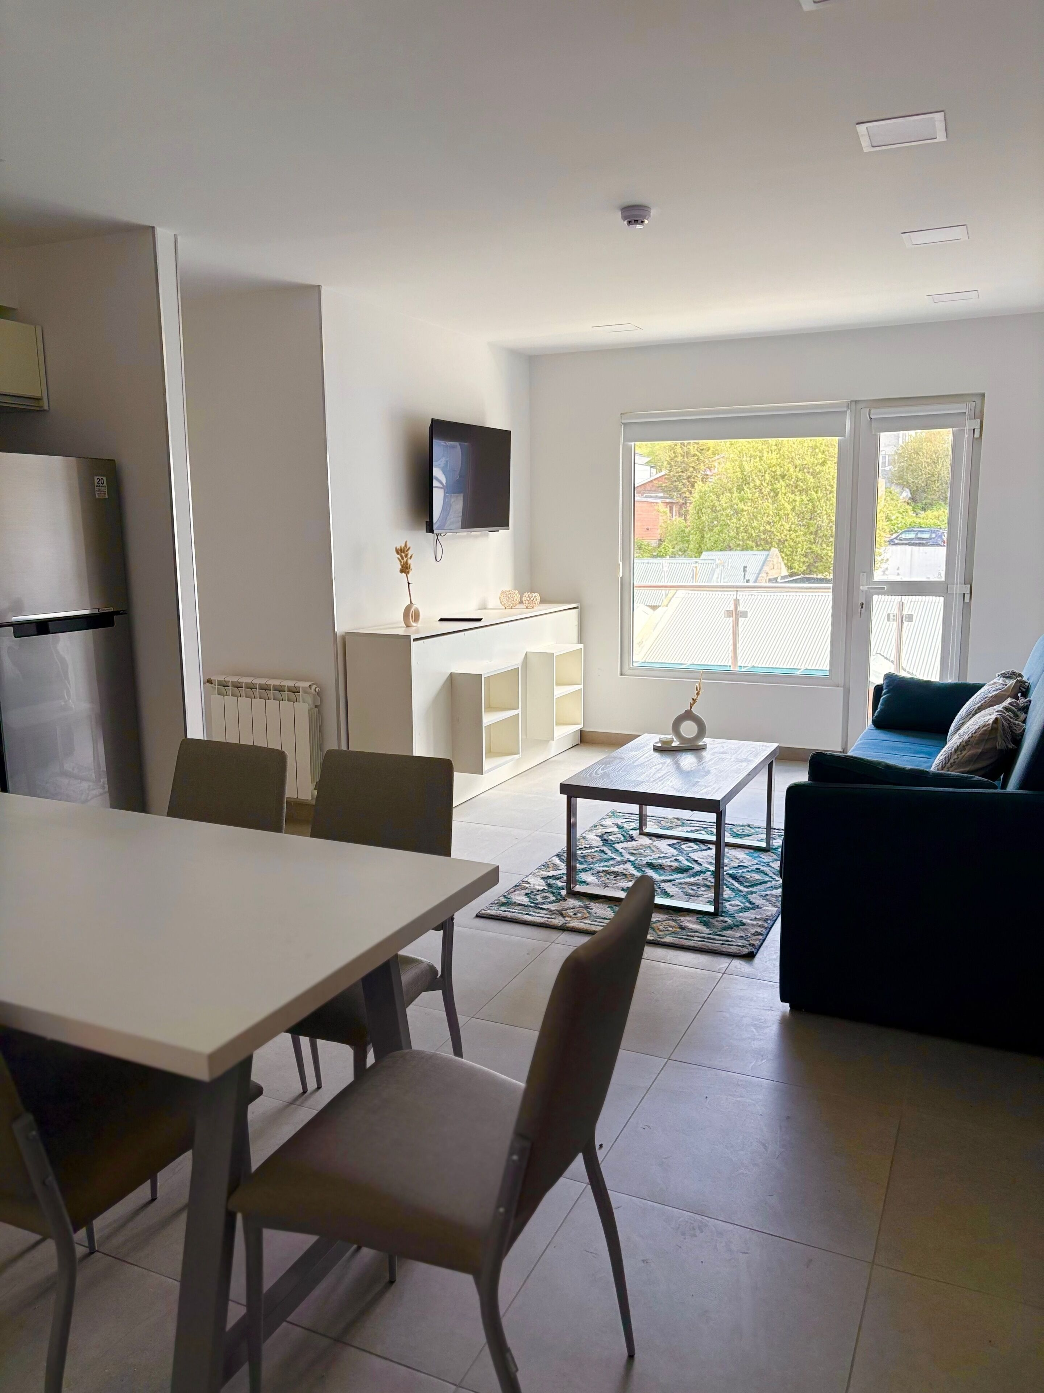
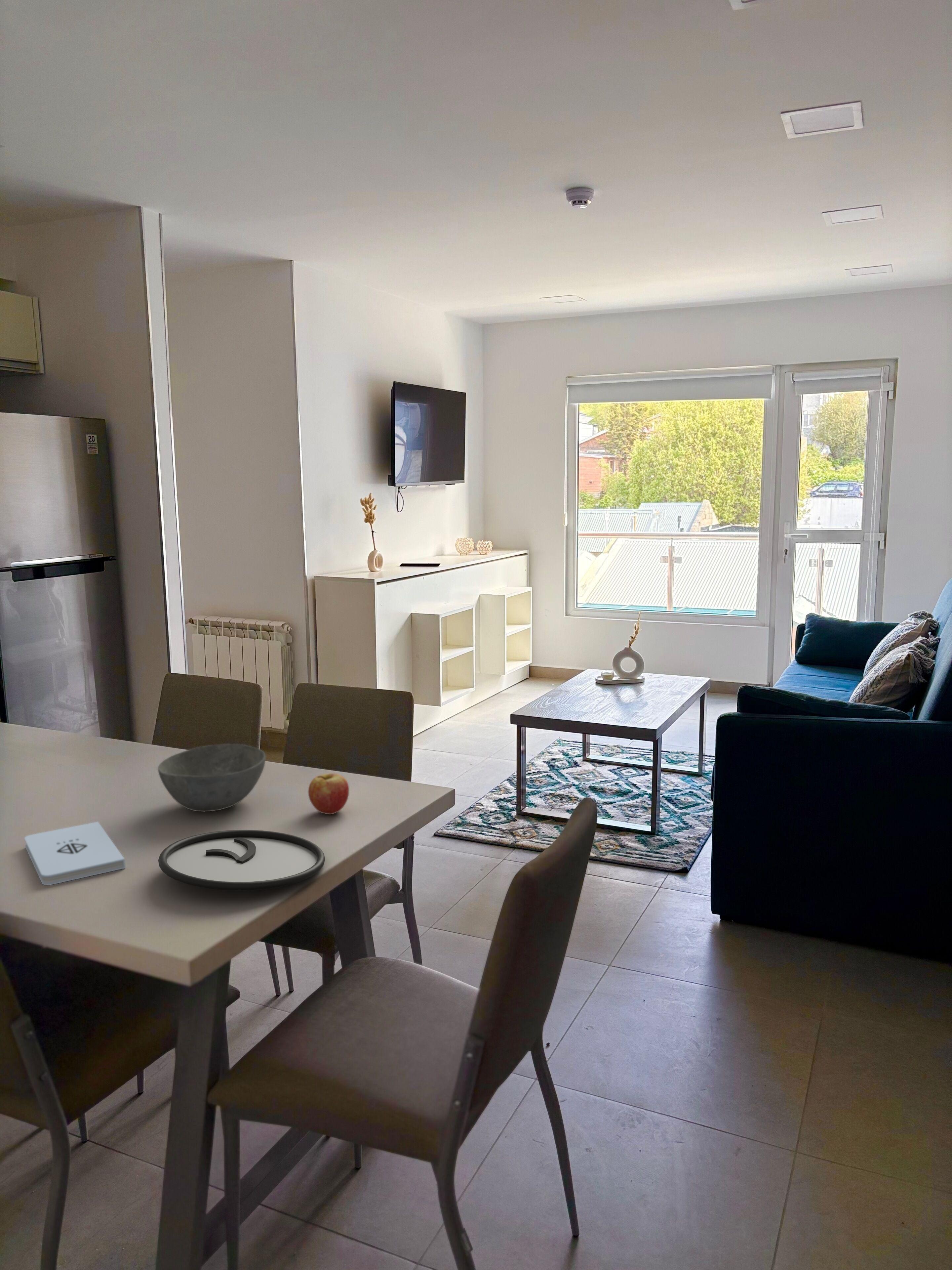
+ plate [158,829,325,891]
+ notepad [24,821,126,885]
+ bowl [158,743,266,812]
+ fruit [308,773,349,815]
